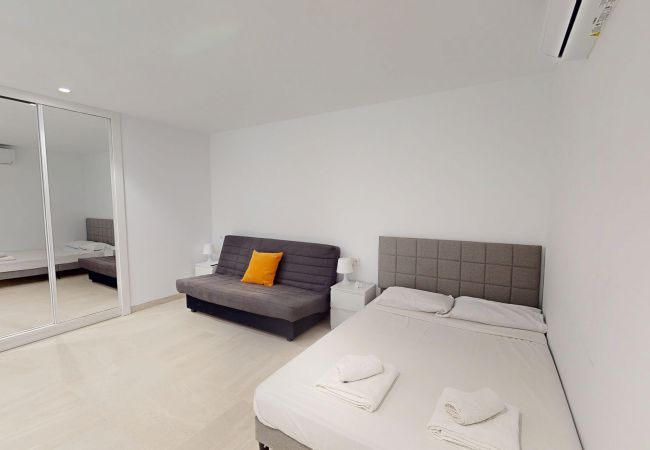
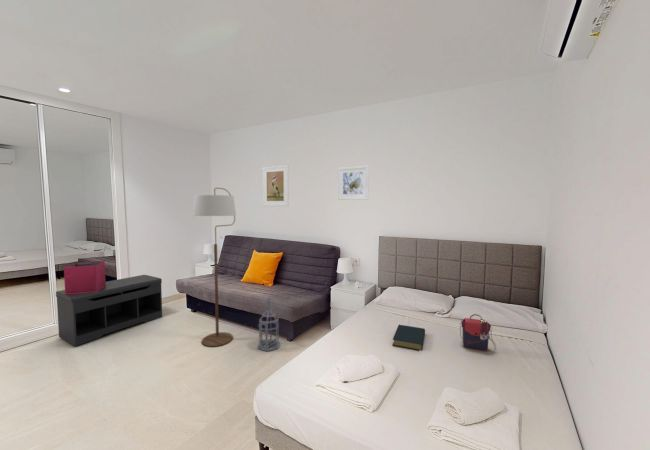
+ lantern [257,296,281,353]
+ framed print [262,164,290,207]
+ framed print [337,165,370,201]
+ hardback book [392,324,426,351]
+ handbag [459,313,496,352]
+ bench [55,274,163,347]
+ floor lamp [192,187,237,348]
+ storage bin [63,260,107,294]
